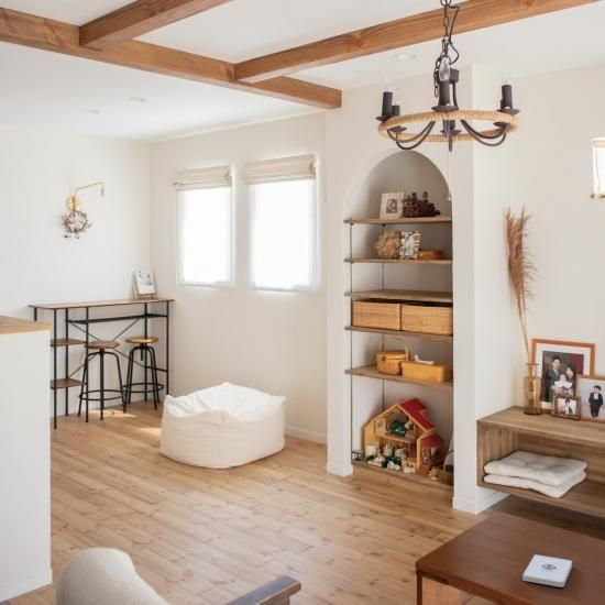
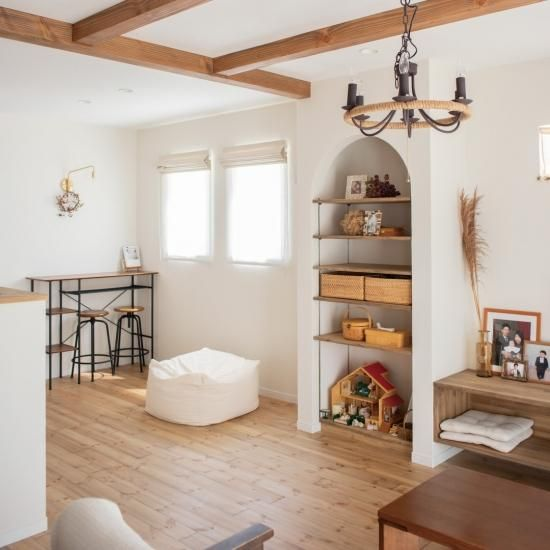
- notepad [521,553,573,587]
